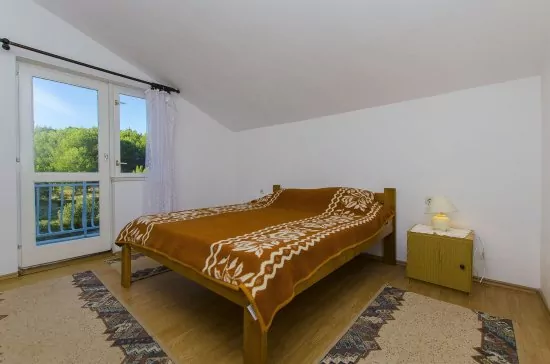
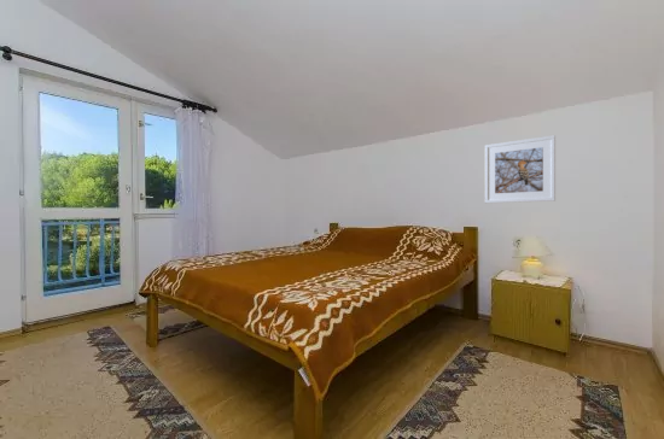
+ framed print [484,134,557,204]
